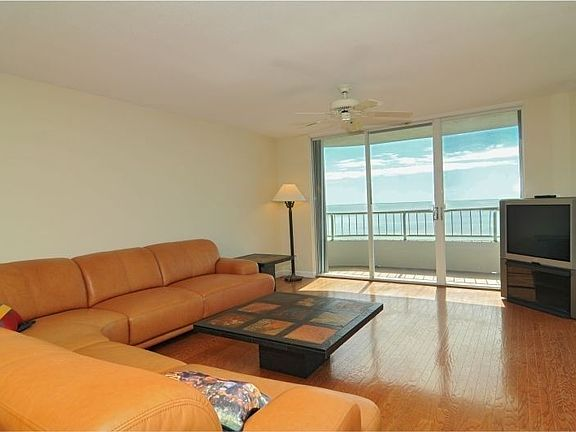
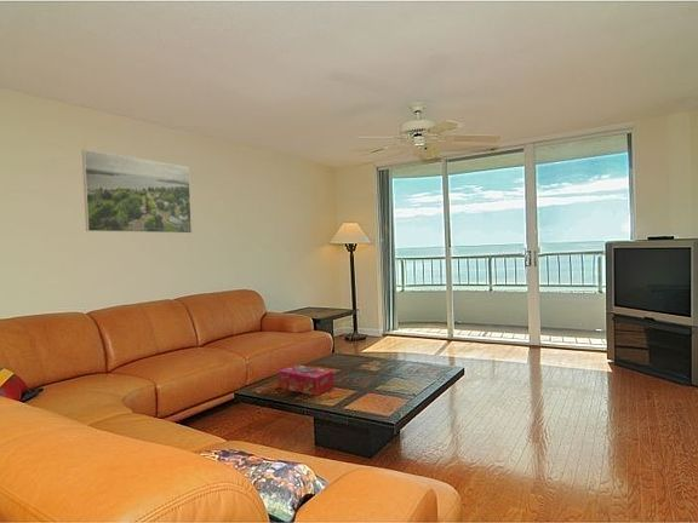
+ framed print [81,148,193,235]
+ tissue box [278,363,334,397]
